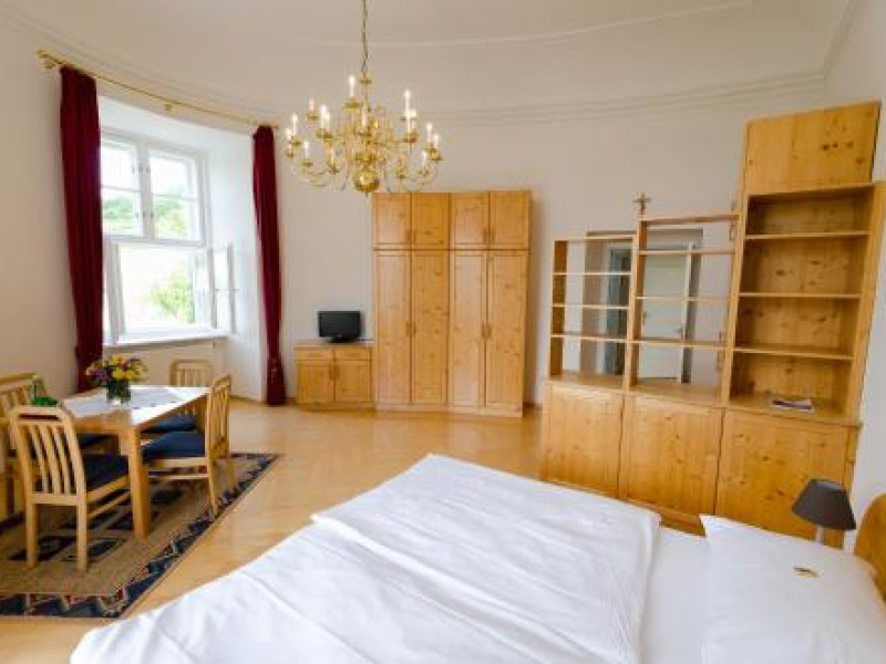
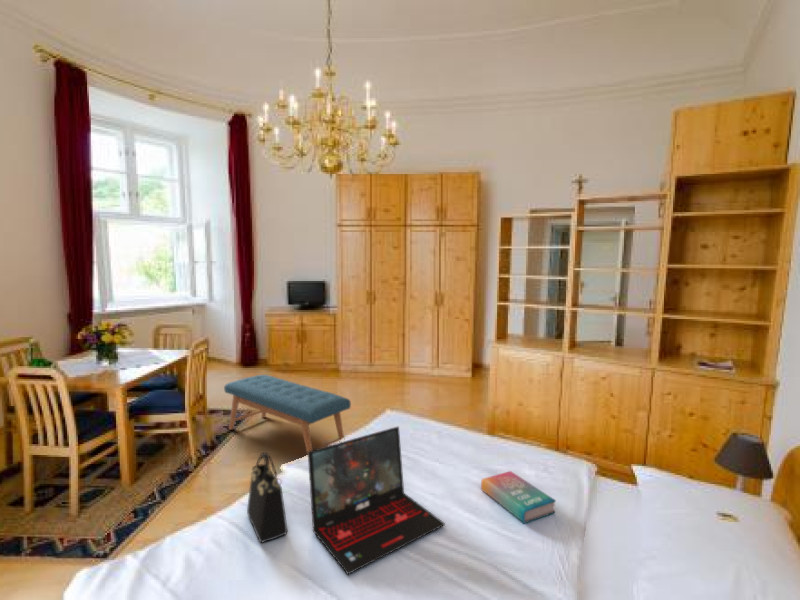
+ book [480,470,557,524]
+ bench [223,374,352,456]
+ laptop [307,425,446,575]
+ handbag [246,451,288,544]
